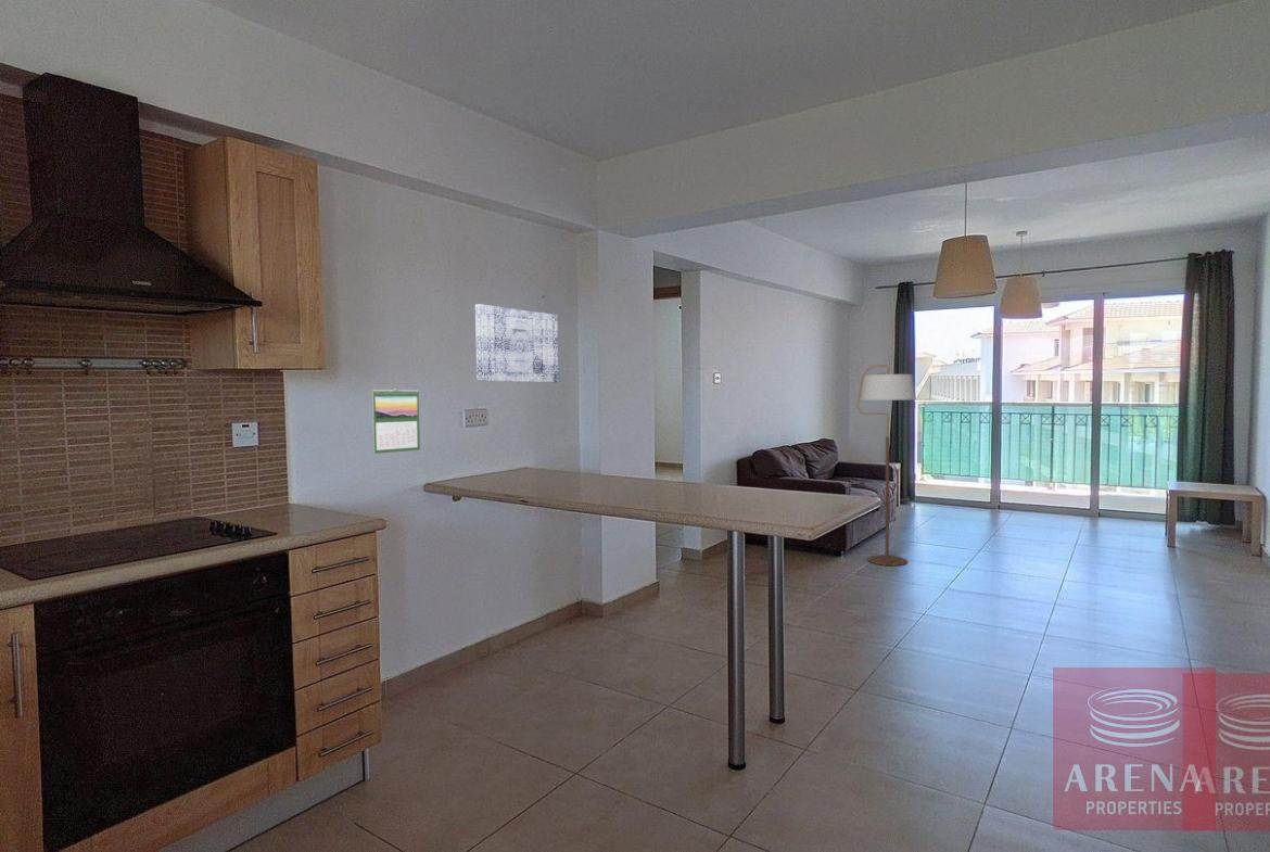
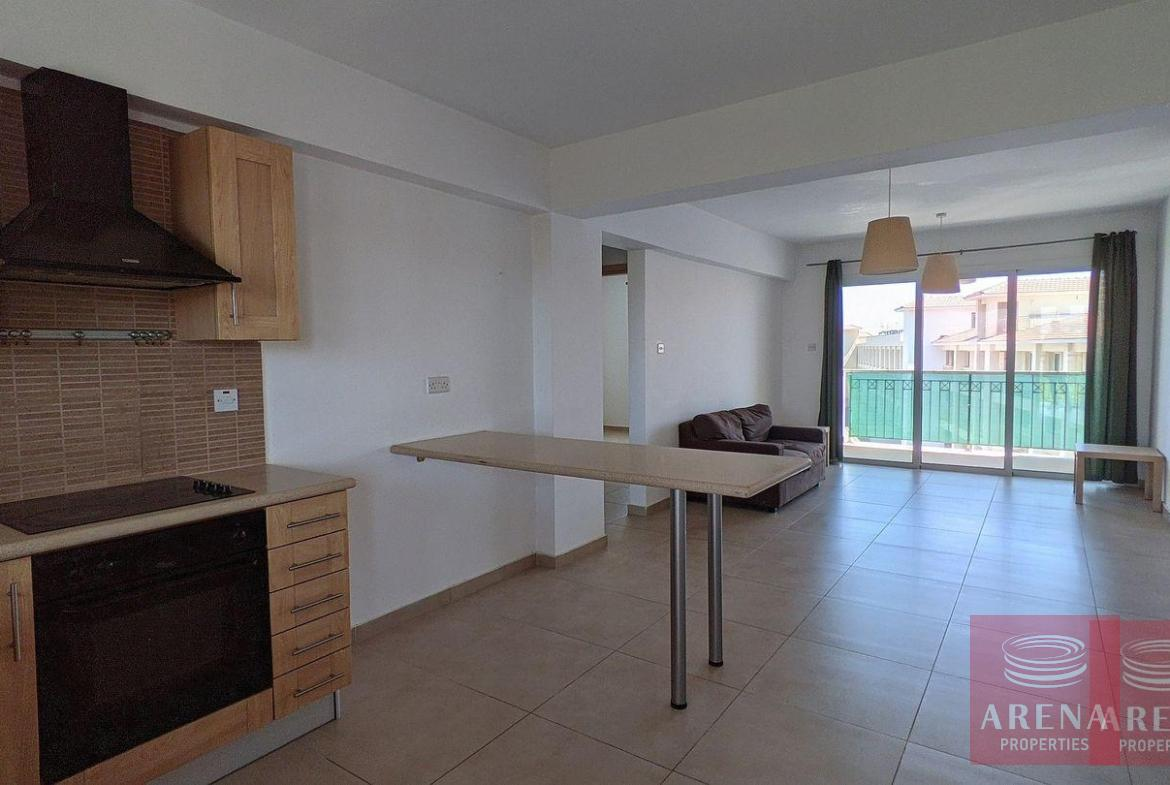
- calendar [371,387,421,455]
- wall art [474,303,559,383]
- floor lamp [856,364,917,567]
